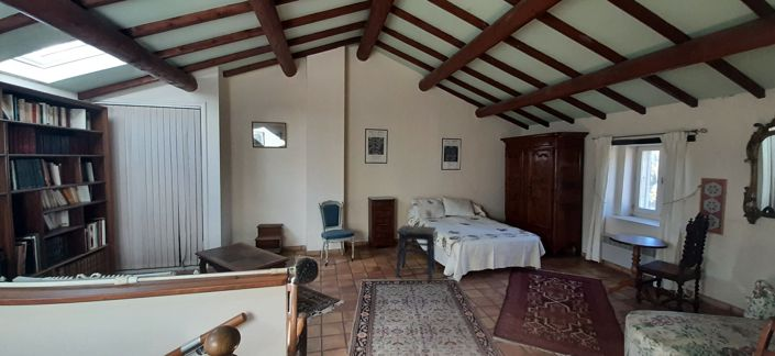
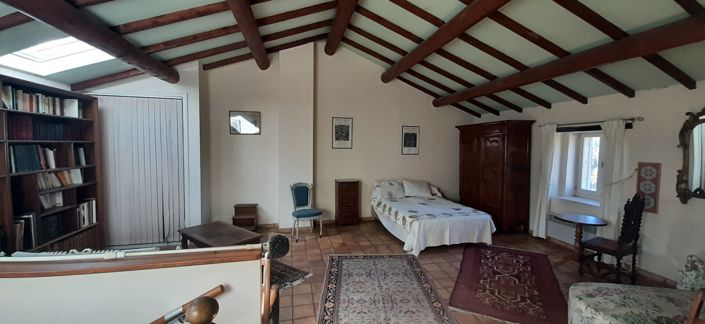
- side table [395,224,436,281]
